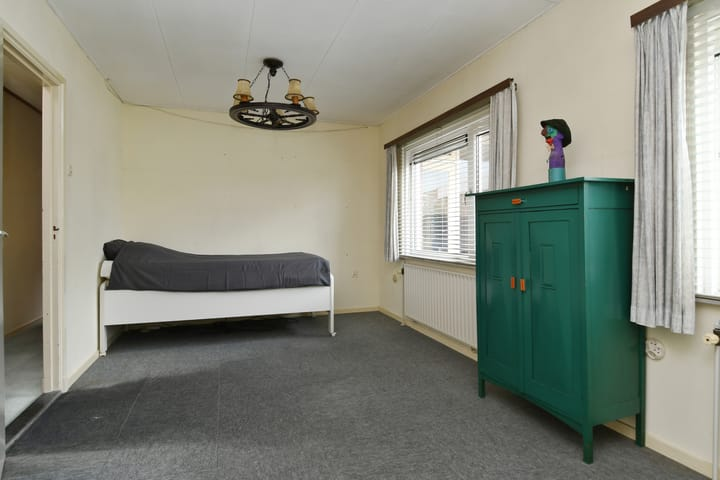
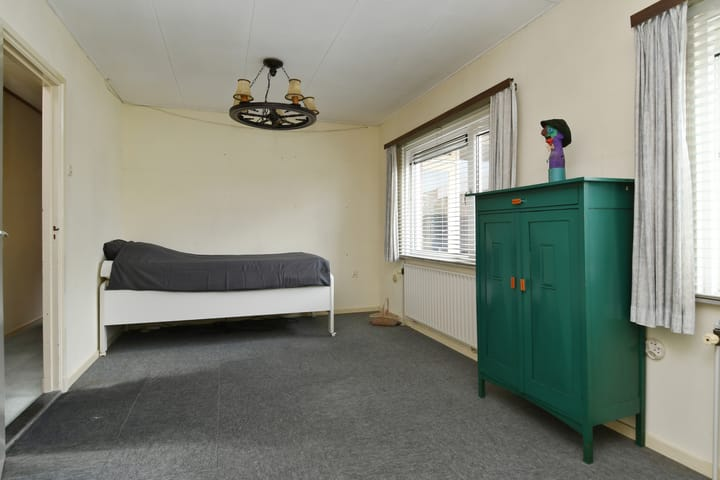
+ basket [368,297,401,327]
